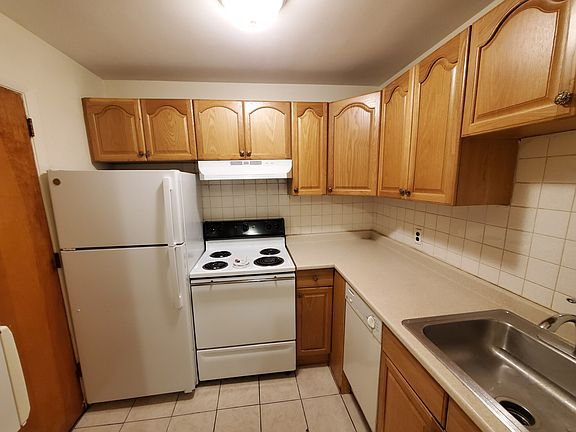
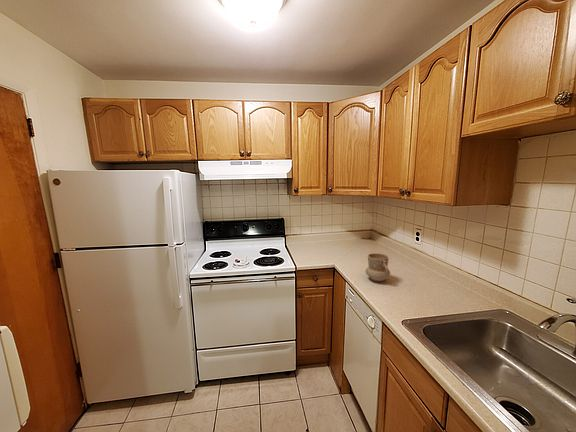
+ mug [364,252,391,283]
